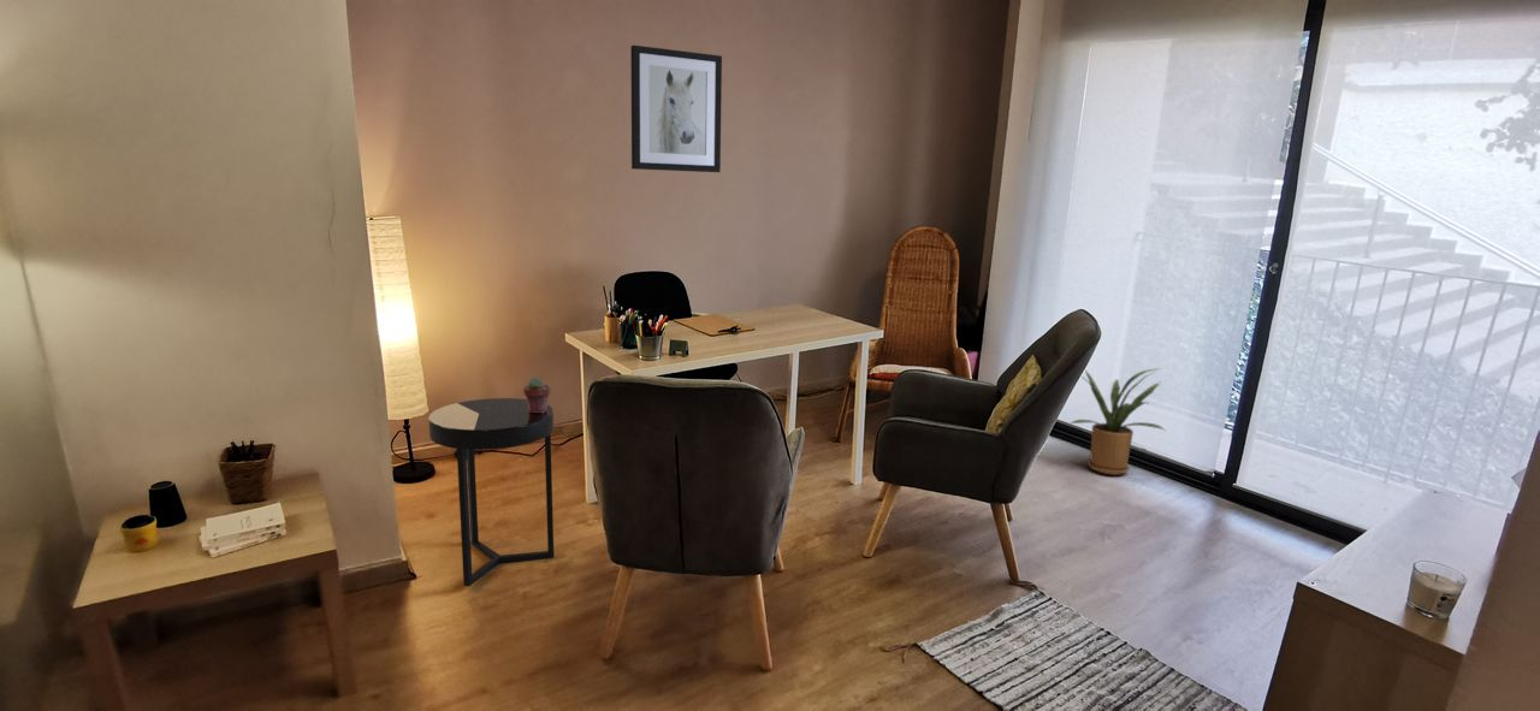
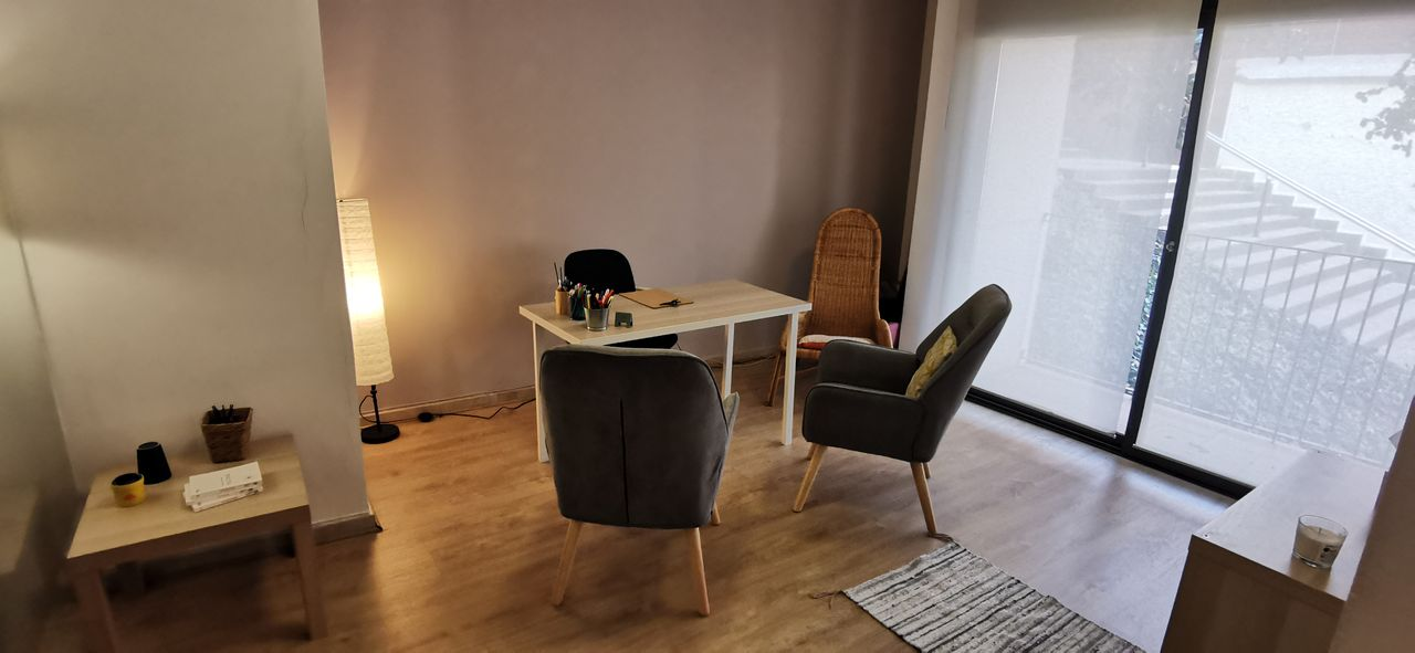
- wall art [629,45,723,173]
- potted succulent [522,377,551,413]
- house plant [1070,367,1166,476]
- side table [427,397,555,587]
